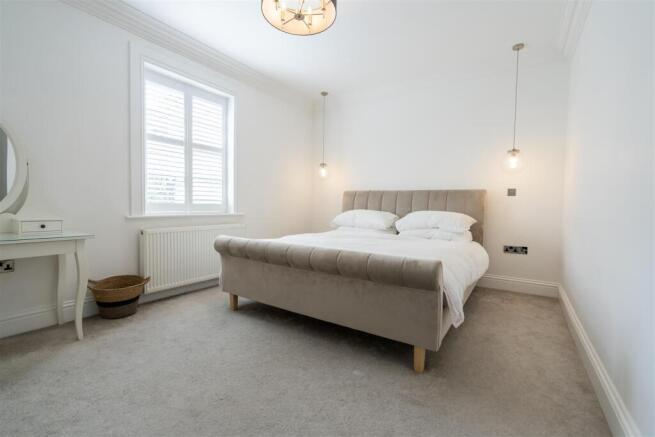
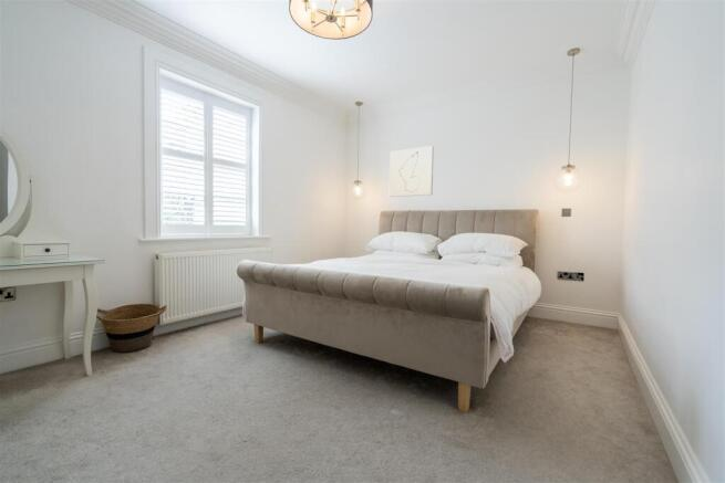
+ wall art [389,145,435,198]
